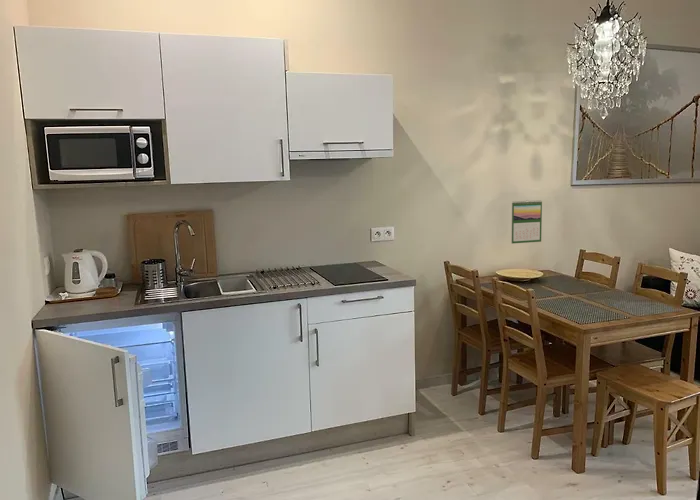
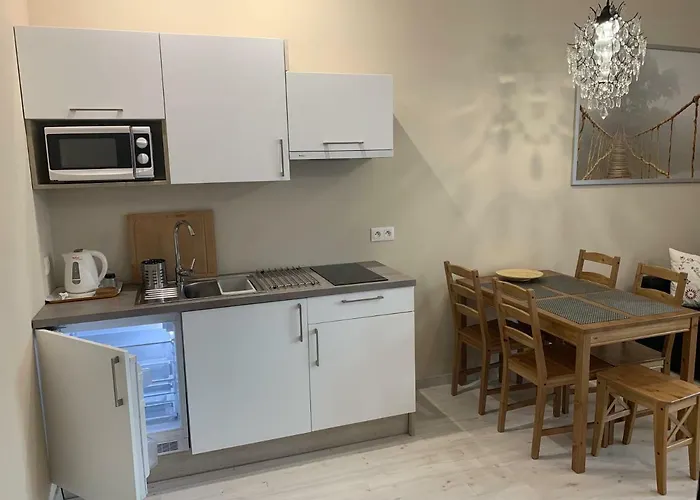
- calendar [511,199,543,244]
